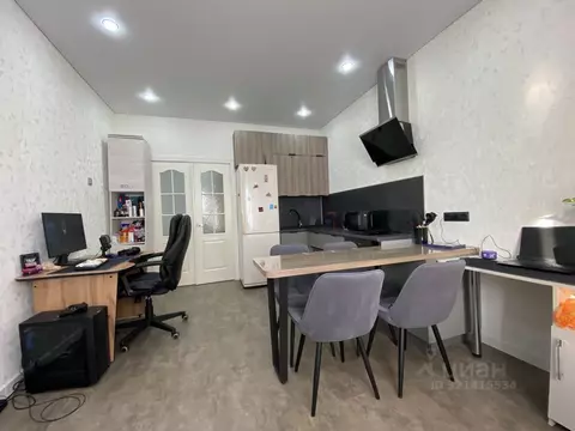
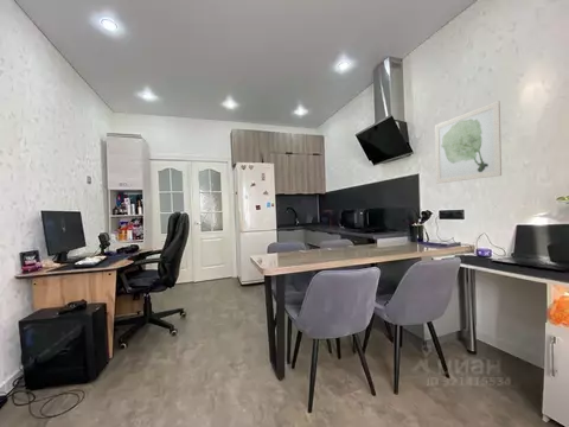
+ wall art [434,100,503,185]
